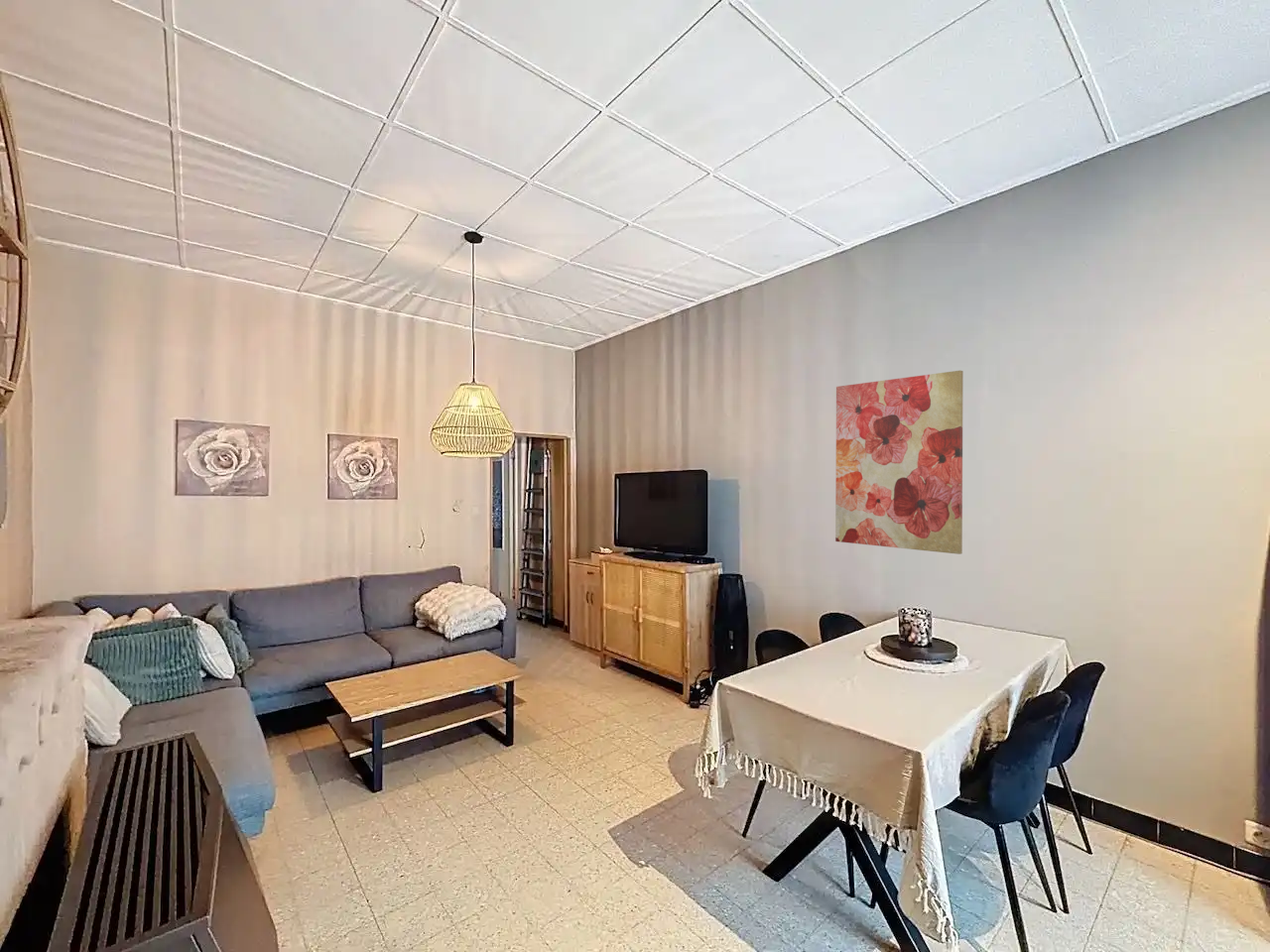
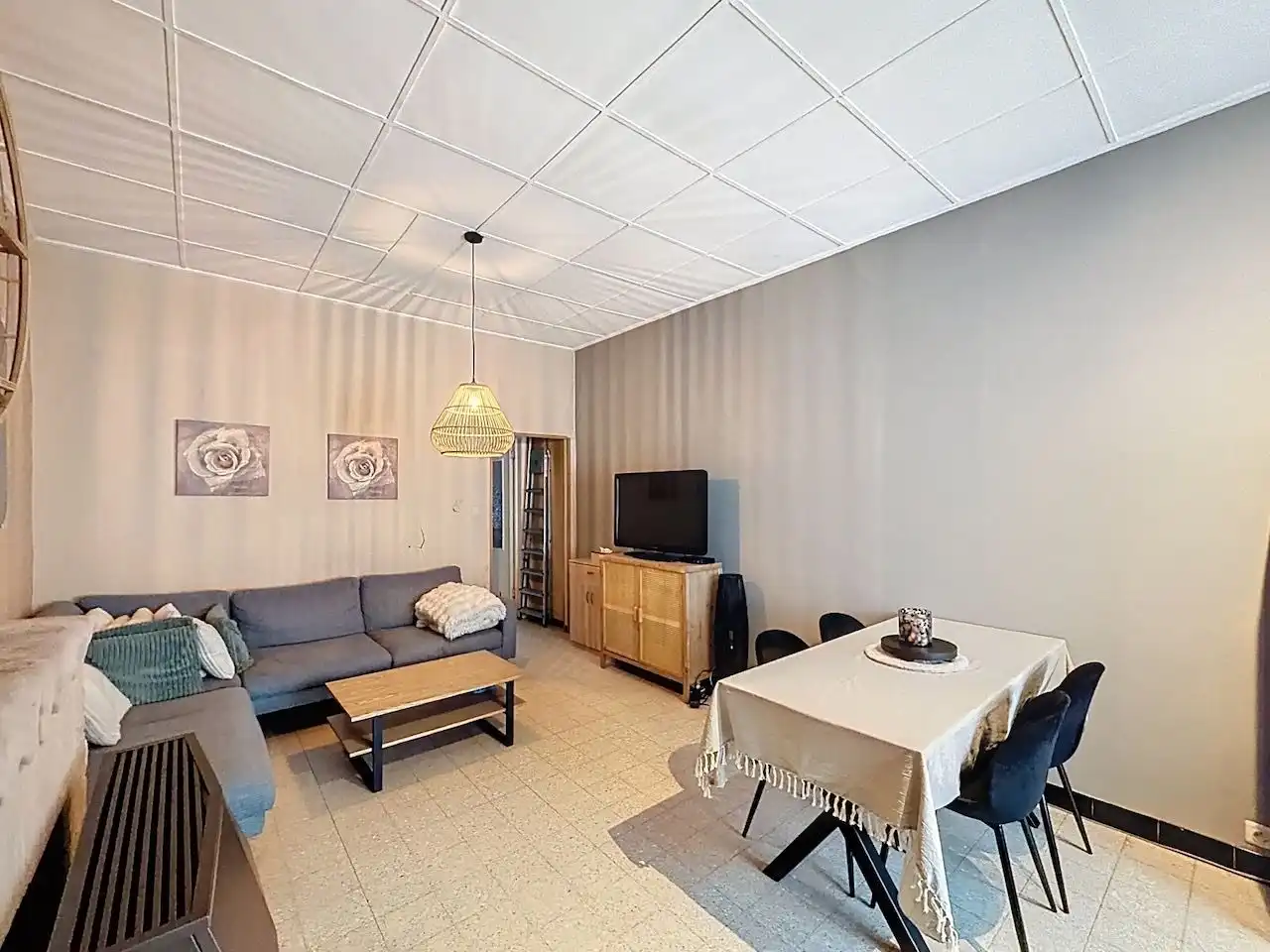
- wall art [834,370,964,555]
